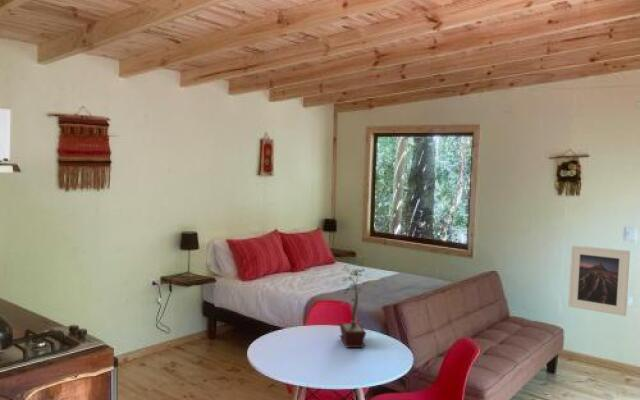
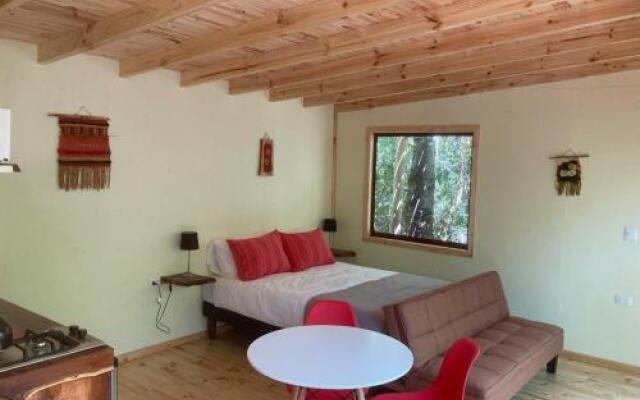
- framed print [567,244,631,317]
- potted plant [338,255,371,349]
